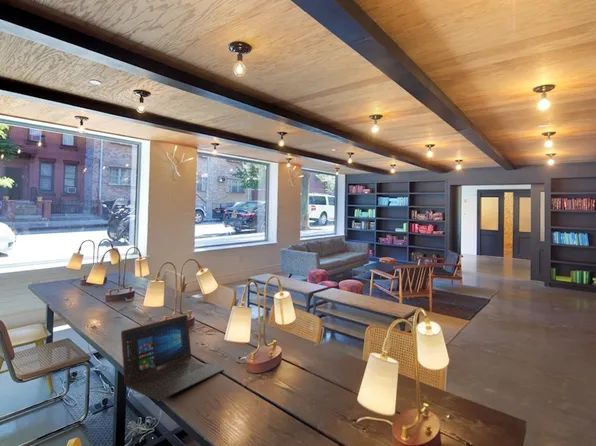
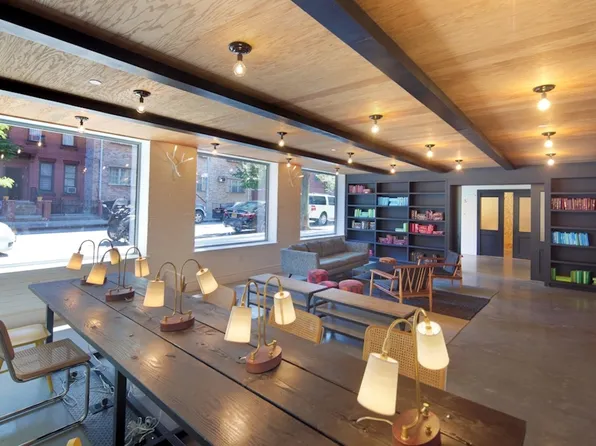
- laptop [120,314,225,402]
